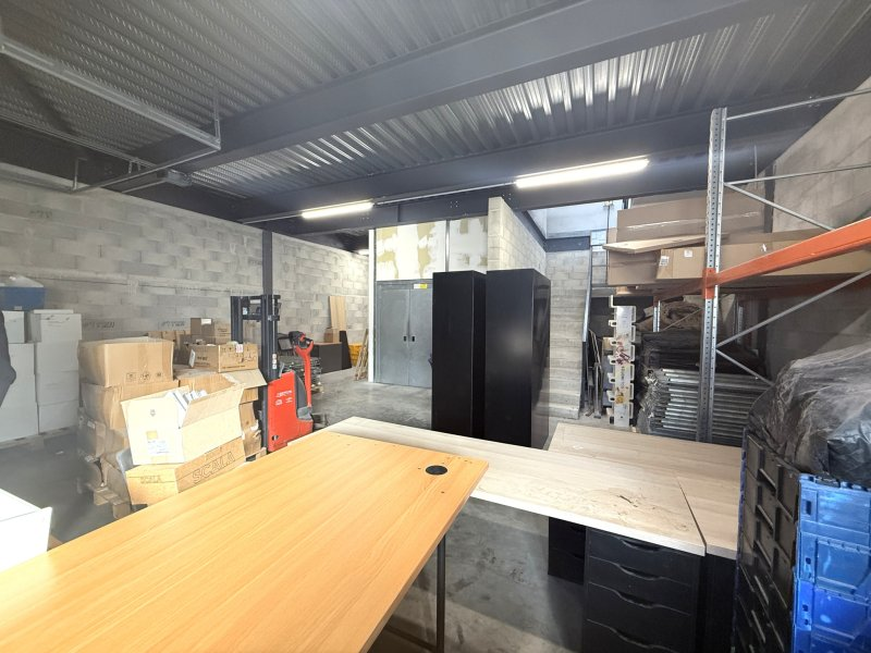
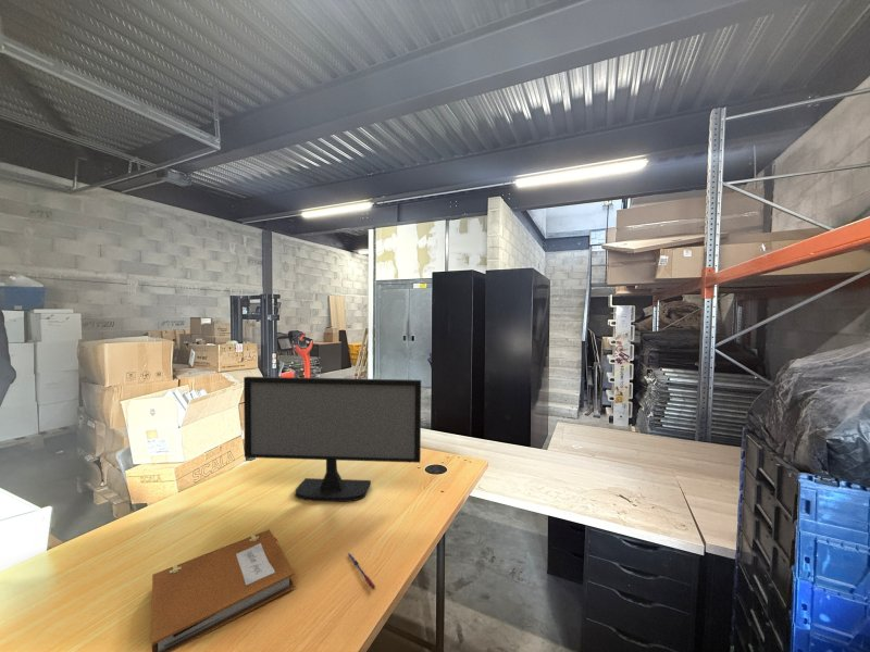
+ pen [346,552,376,590]
+ computer monitor [243,376,422,503]
+ notebook [151,528,296,652]
